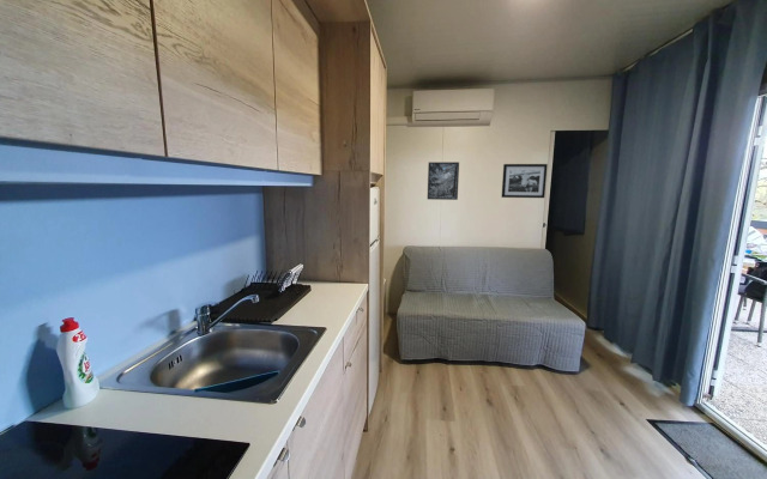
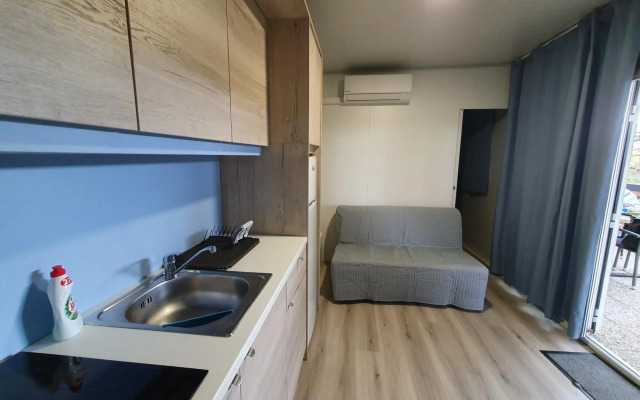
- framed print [427,160,460,201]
- picture frame [501,163,549,199]
